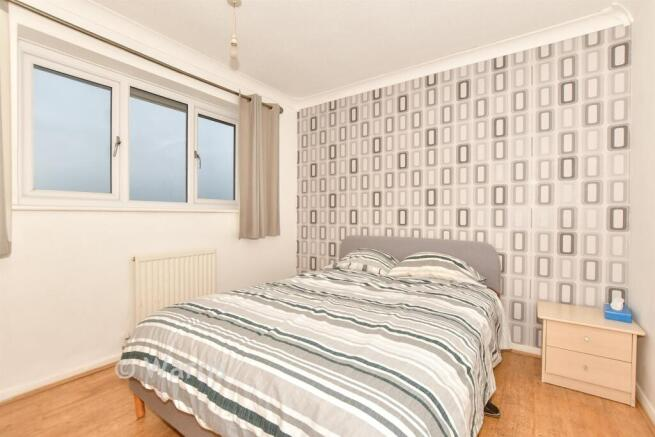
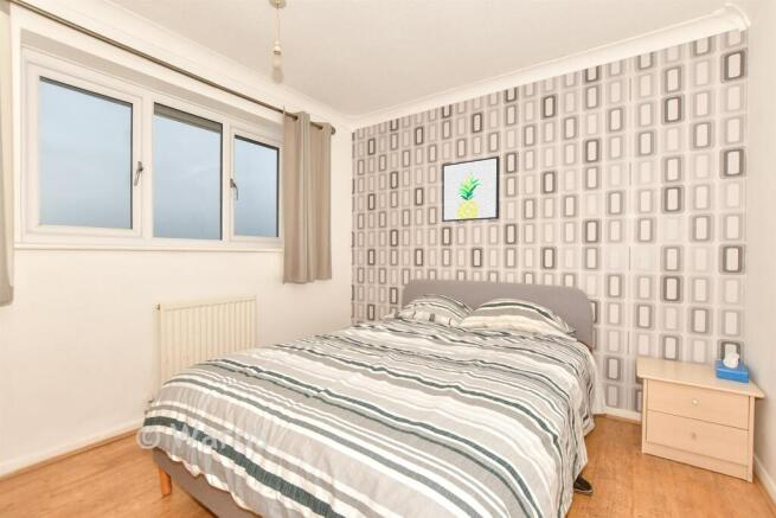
+ wall art [441,155,501,223]
